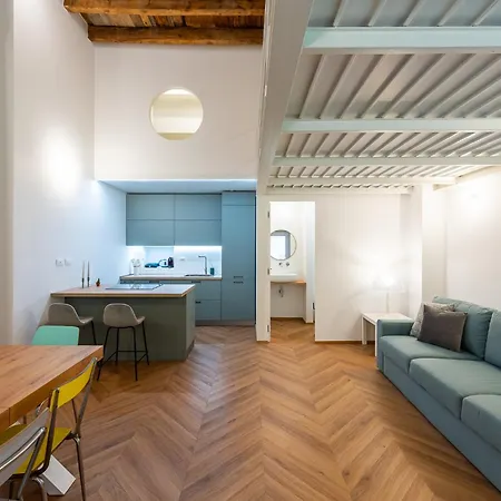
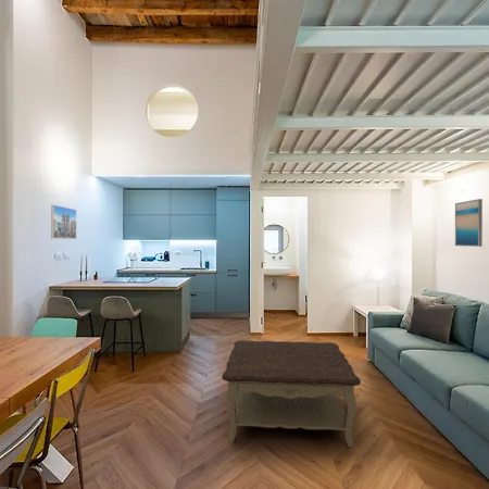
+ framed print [50,204,77,240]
+ coffee table [221,339,362,448]
+ wall art [454,198,484,248]
